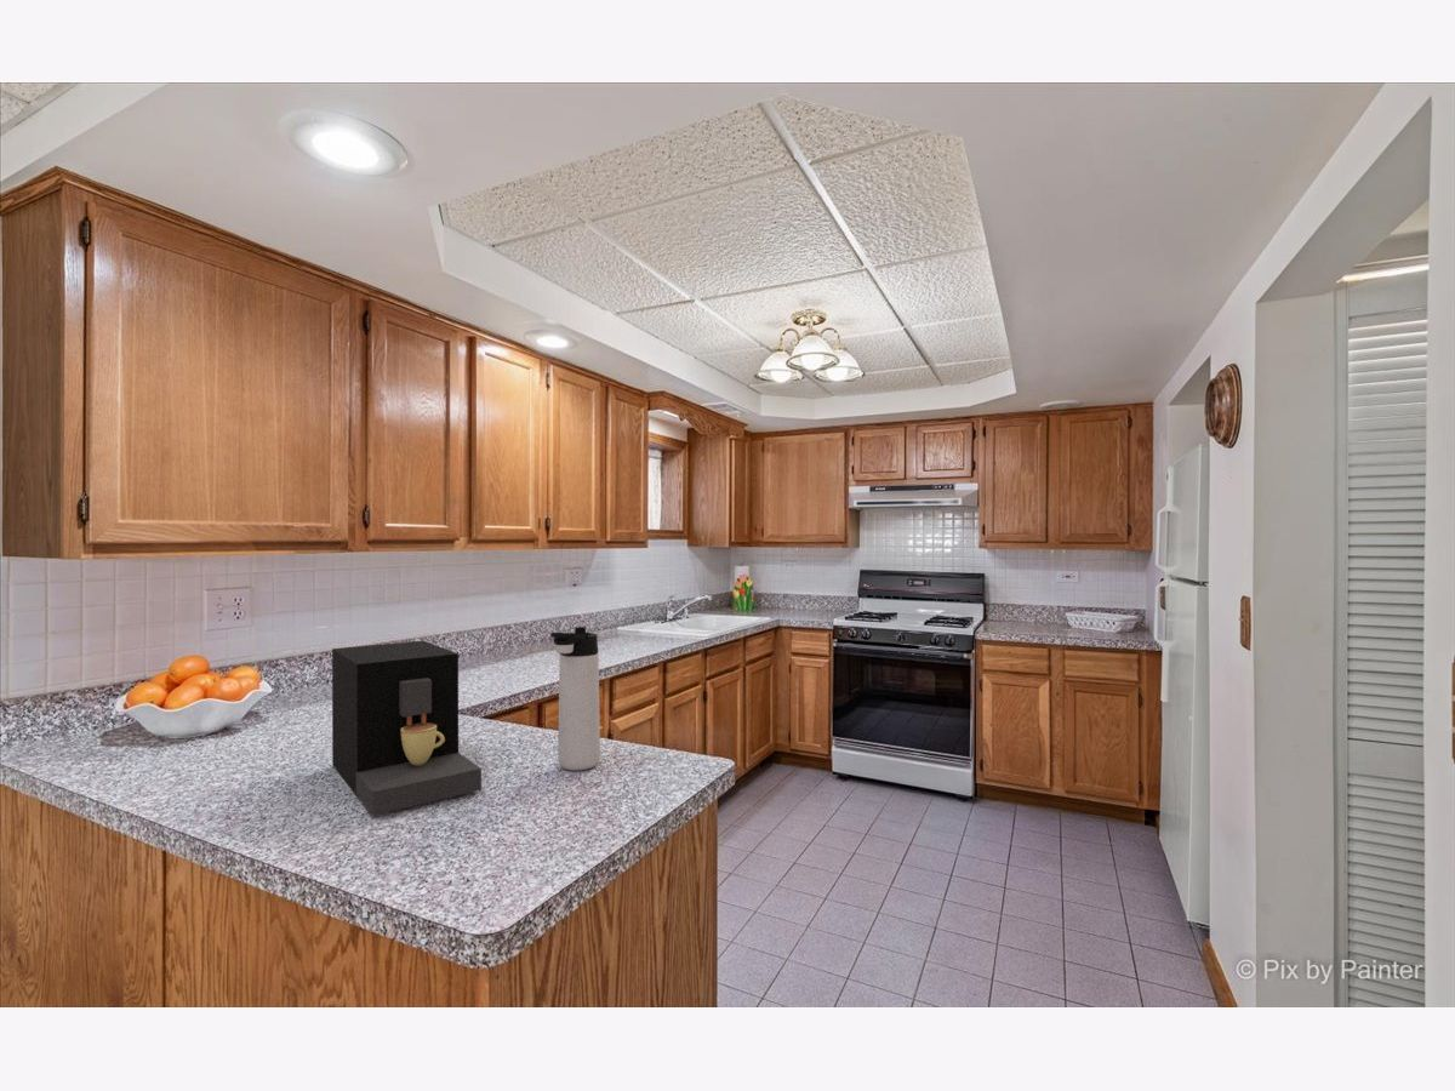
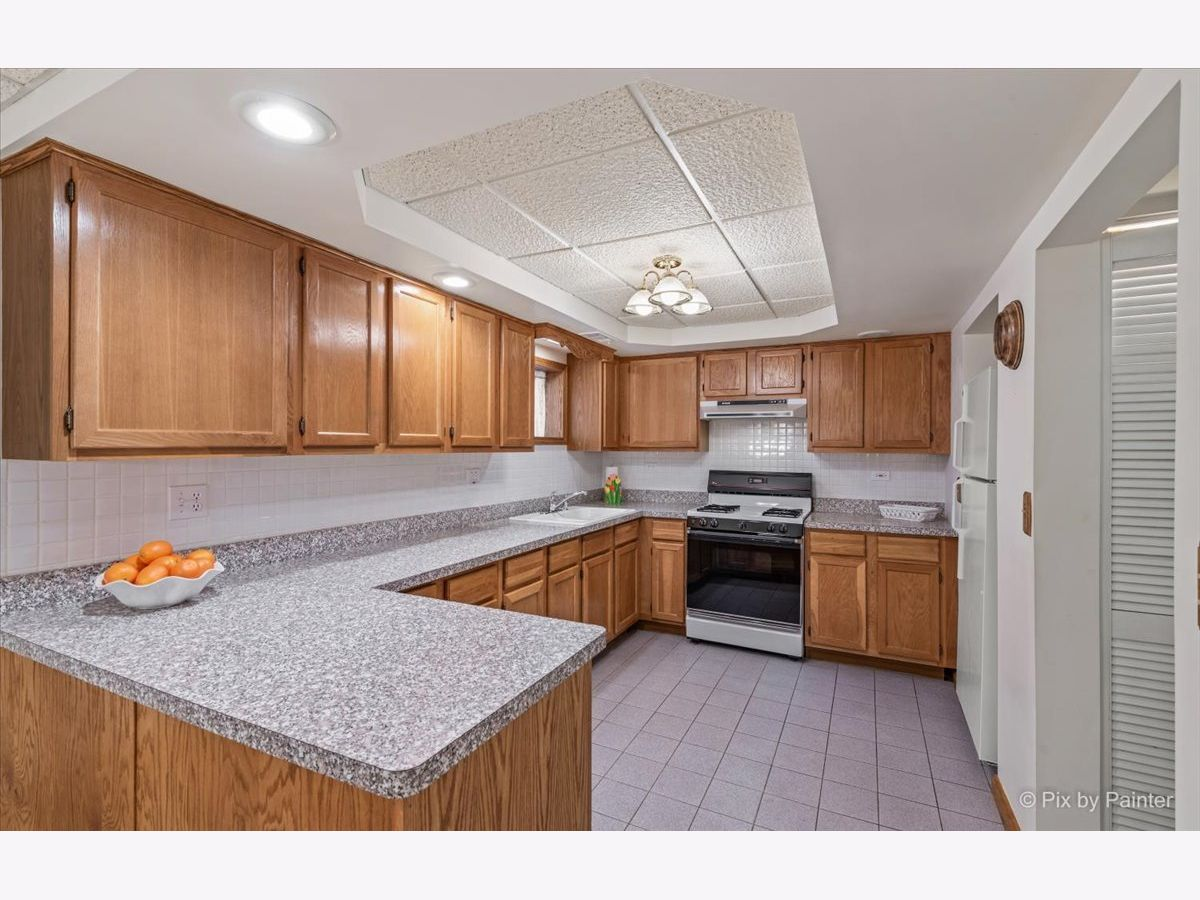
- coffee maker [331,640,483,816]
- thermos bottle [549,626,601,771]
